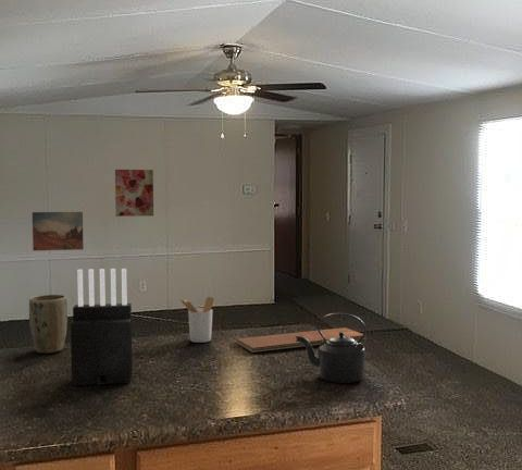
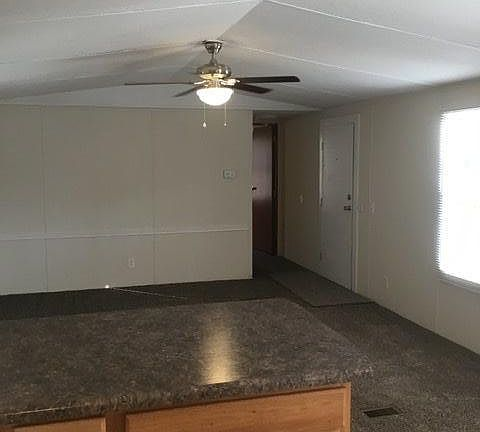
- plant pot [28,294,69,355]
- utensil holder [178,296,215,344]
- wall art [114,169,154,218]
- kettle [296,312,368,384]
- chopping board [235,326,368,354]
- wall art [32,211,85,251]
- knife block [70,268,134,387]
